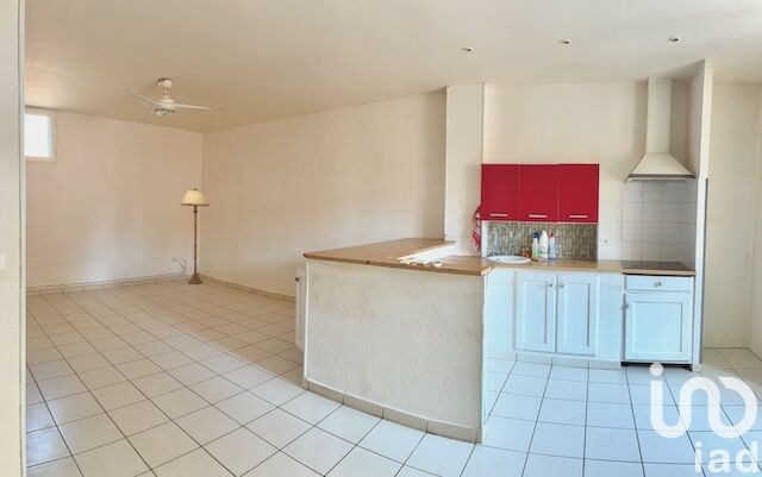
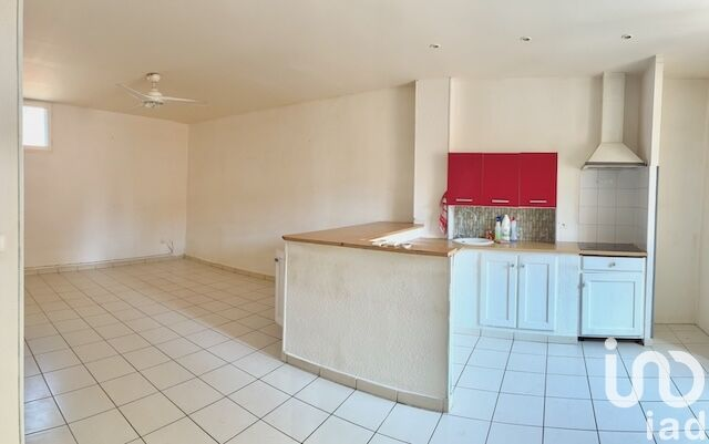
- floor lamp [180,188,211,285]
